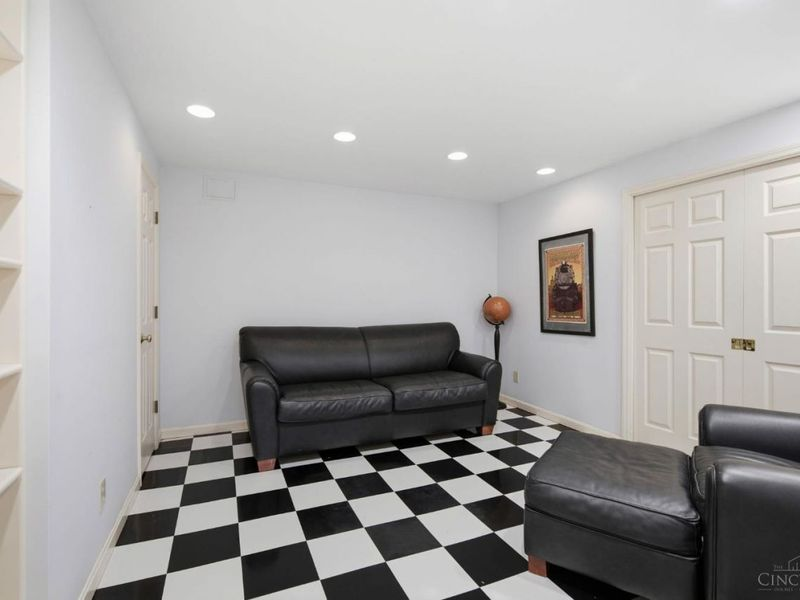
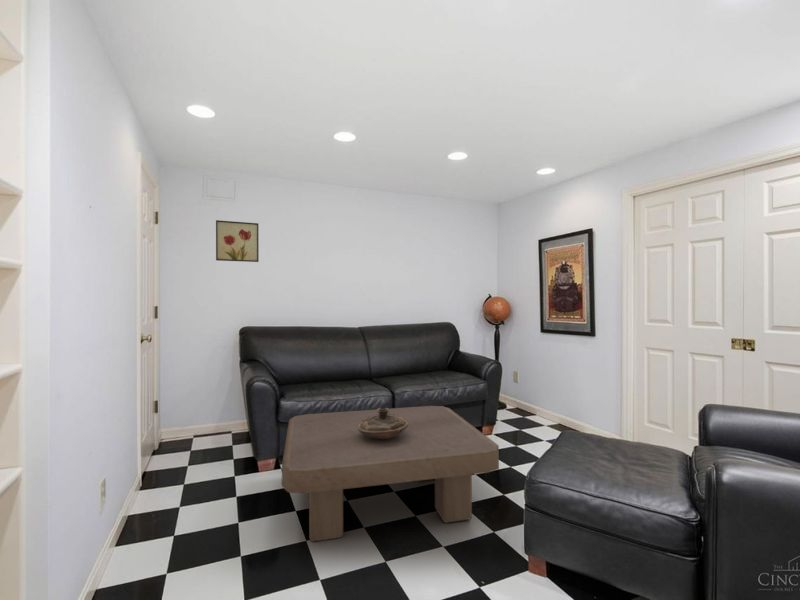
+ decorative bowl [358,407,408,439]
+ coffee table [281,405,500,543]
+ wall art [215,219,260,263]
